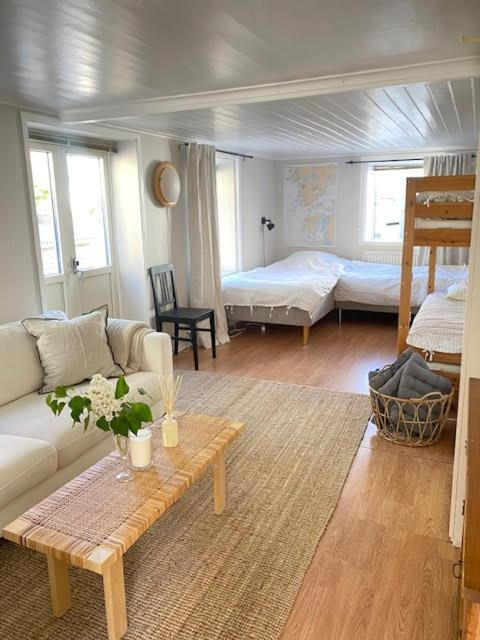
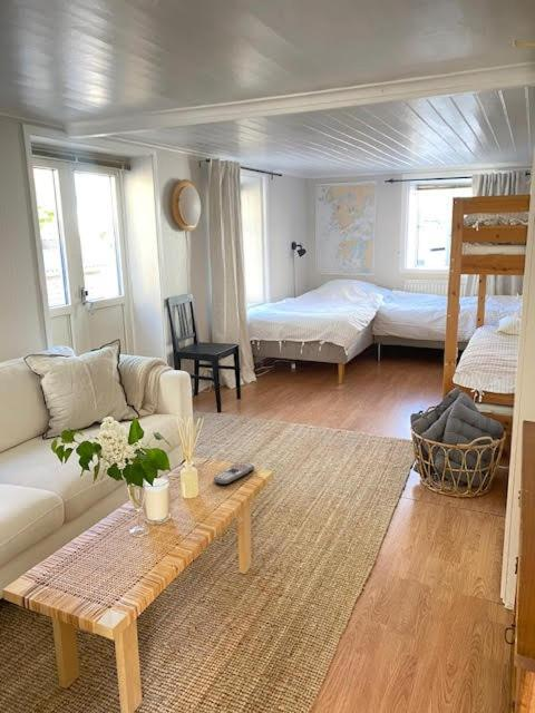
+ remote control [213,461,255,486]
